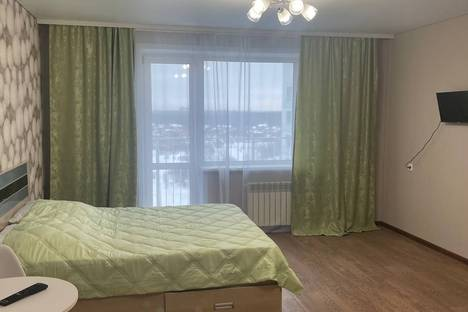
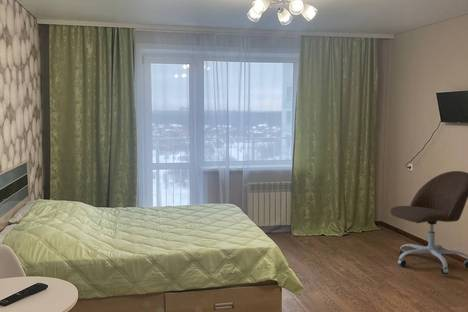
+ office chair [389,170,468,275]
